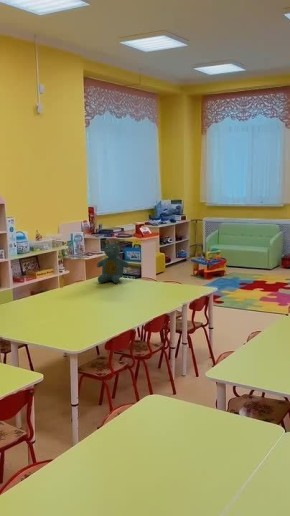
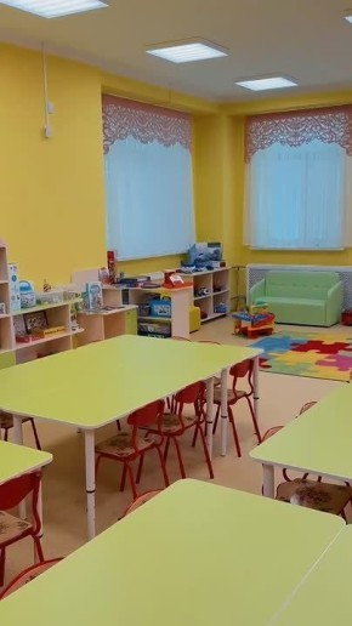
- teddy bear [96,239,130,284]
